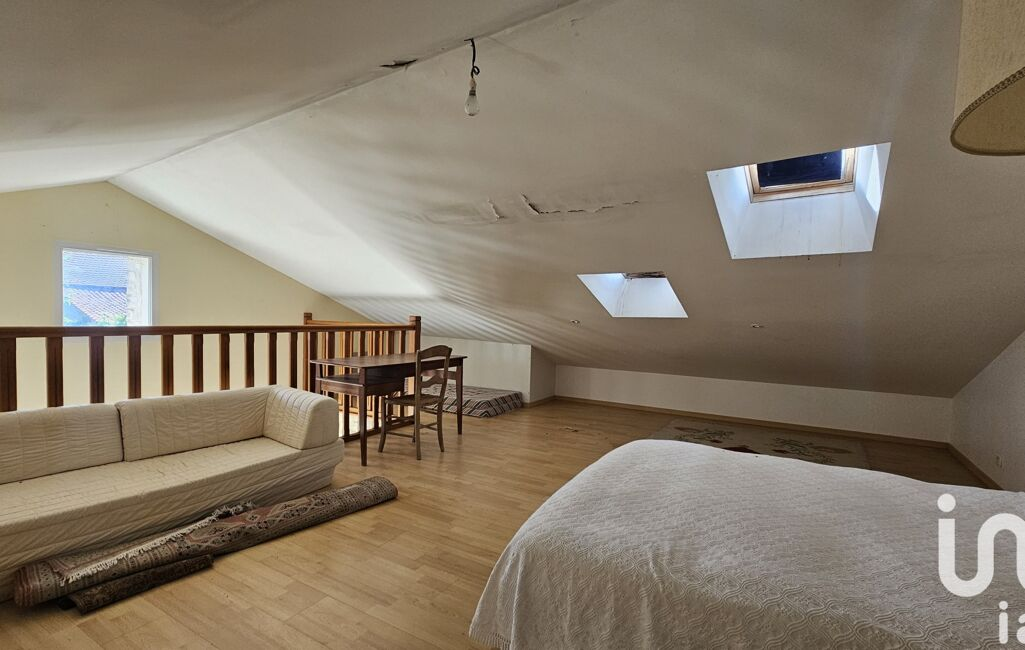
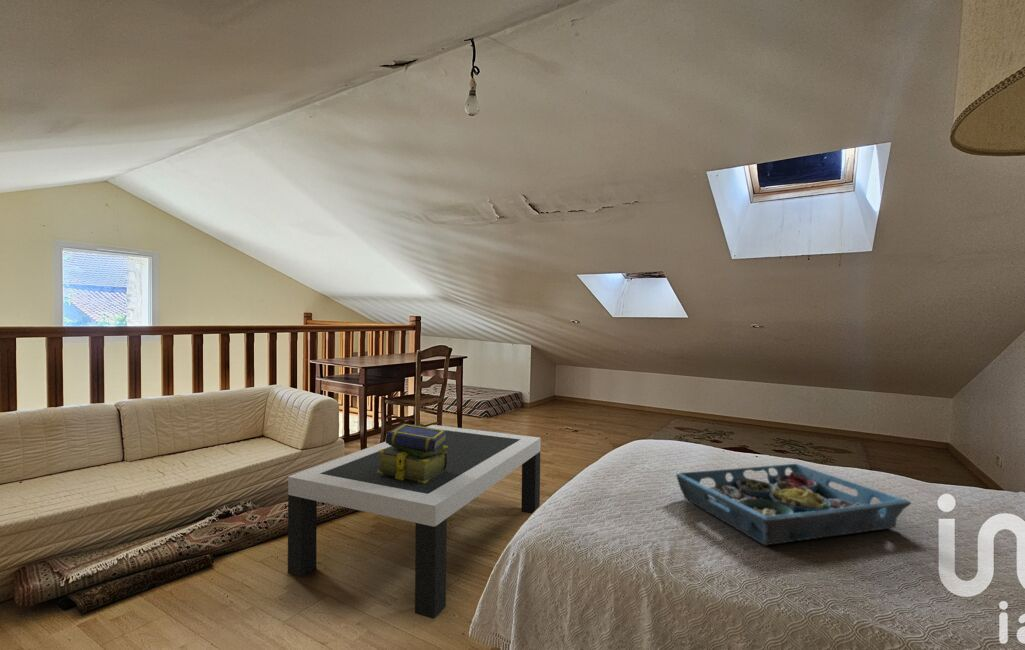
+ serving tray [675,462,912,546]
+ stack of books [377,423,448,483]
+ coffee table [287,424,542,620]
